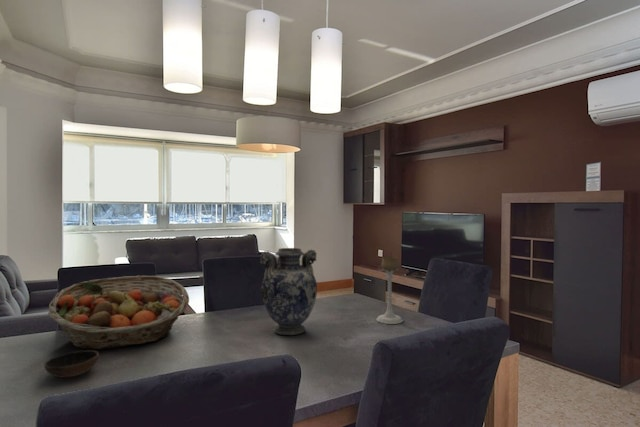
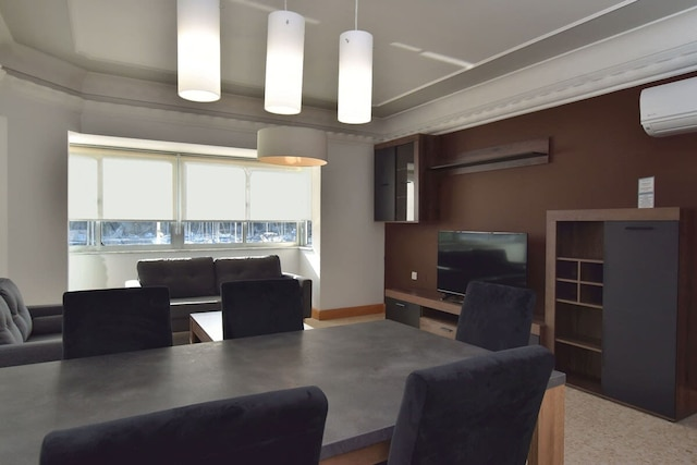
- candle holder [376,255,404,325]
- fruit basket [47,275,190,351]
- bowl [43,349,100,379]
- vase [259,247,318,336]
